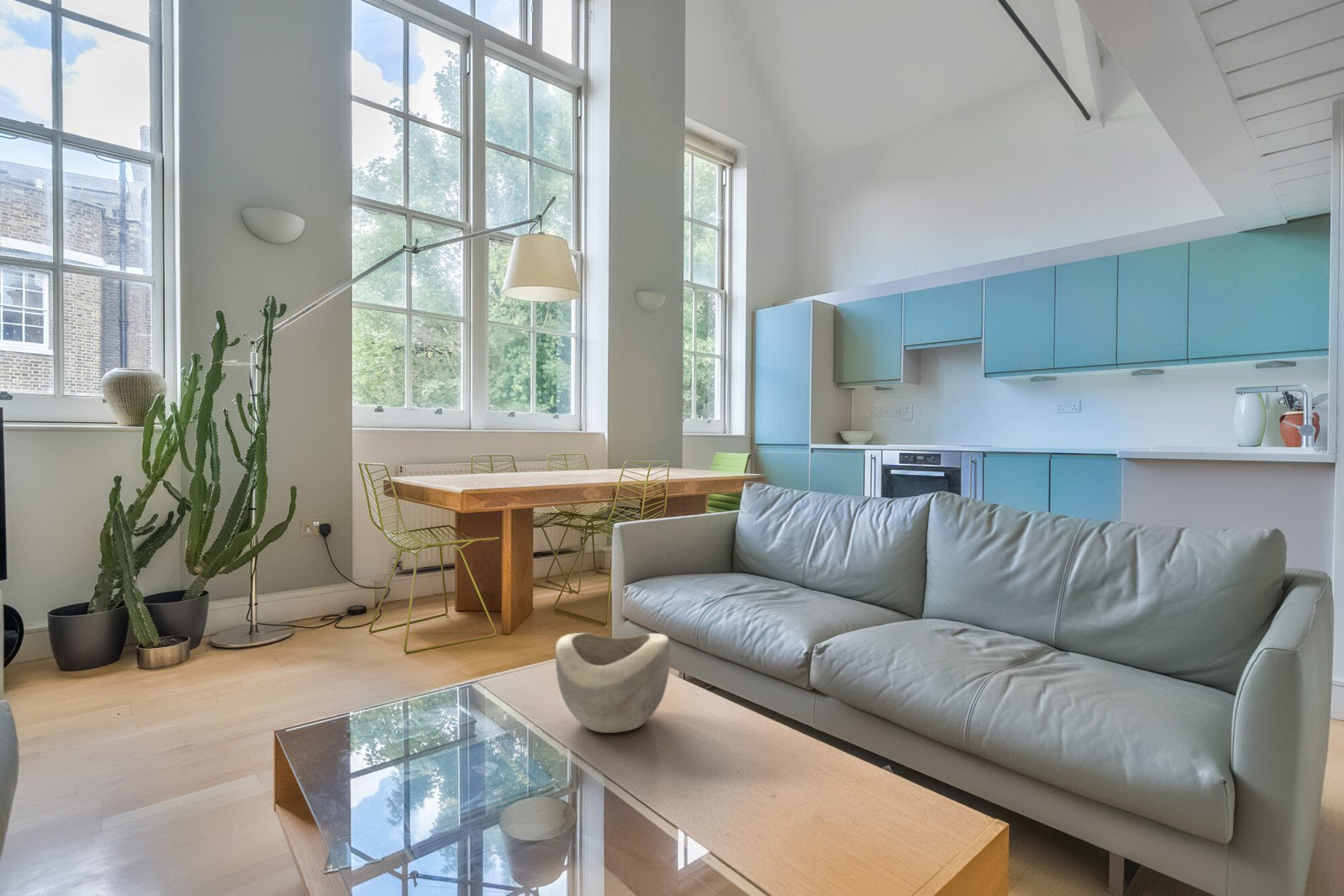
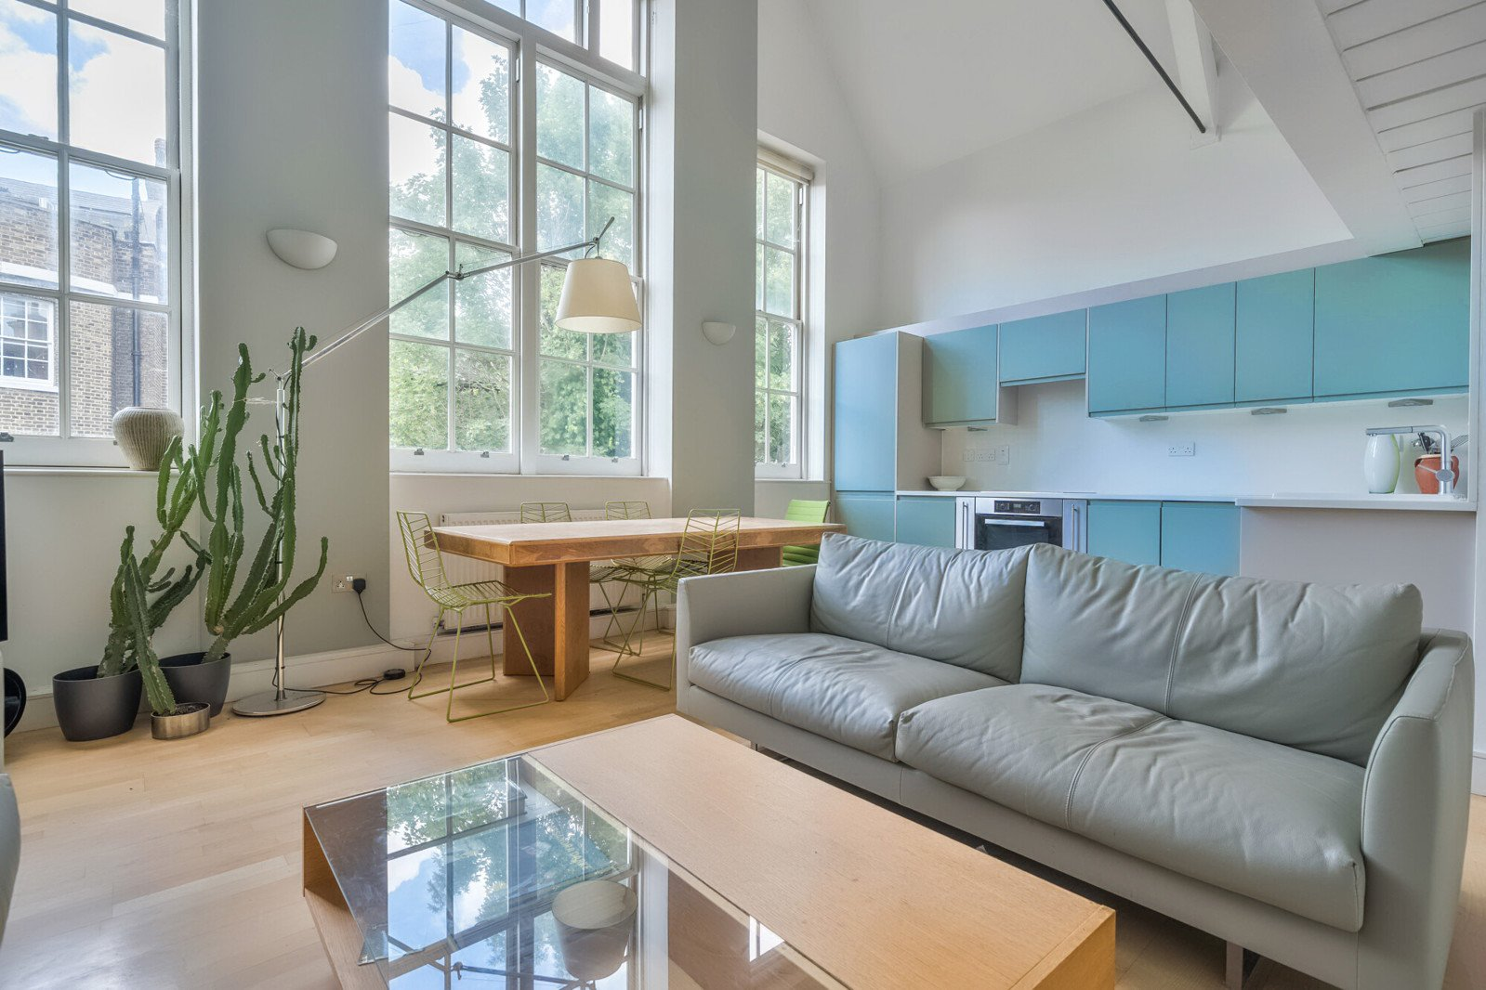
- decorative bowl [555,632,671,734]
